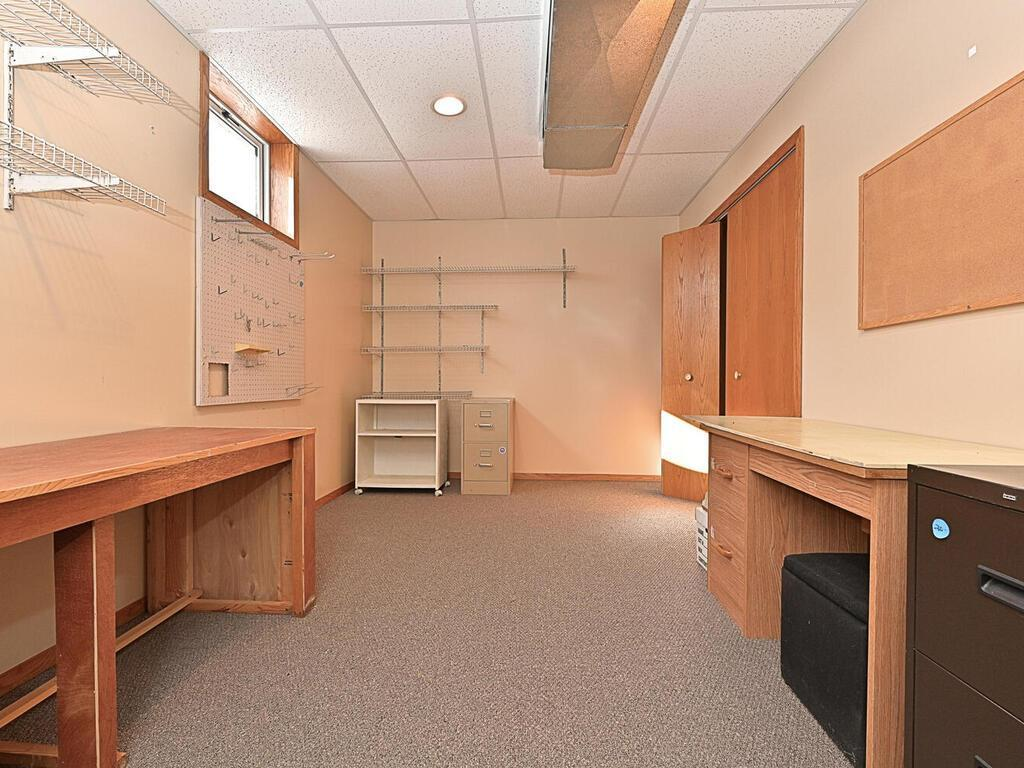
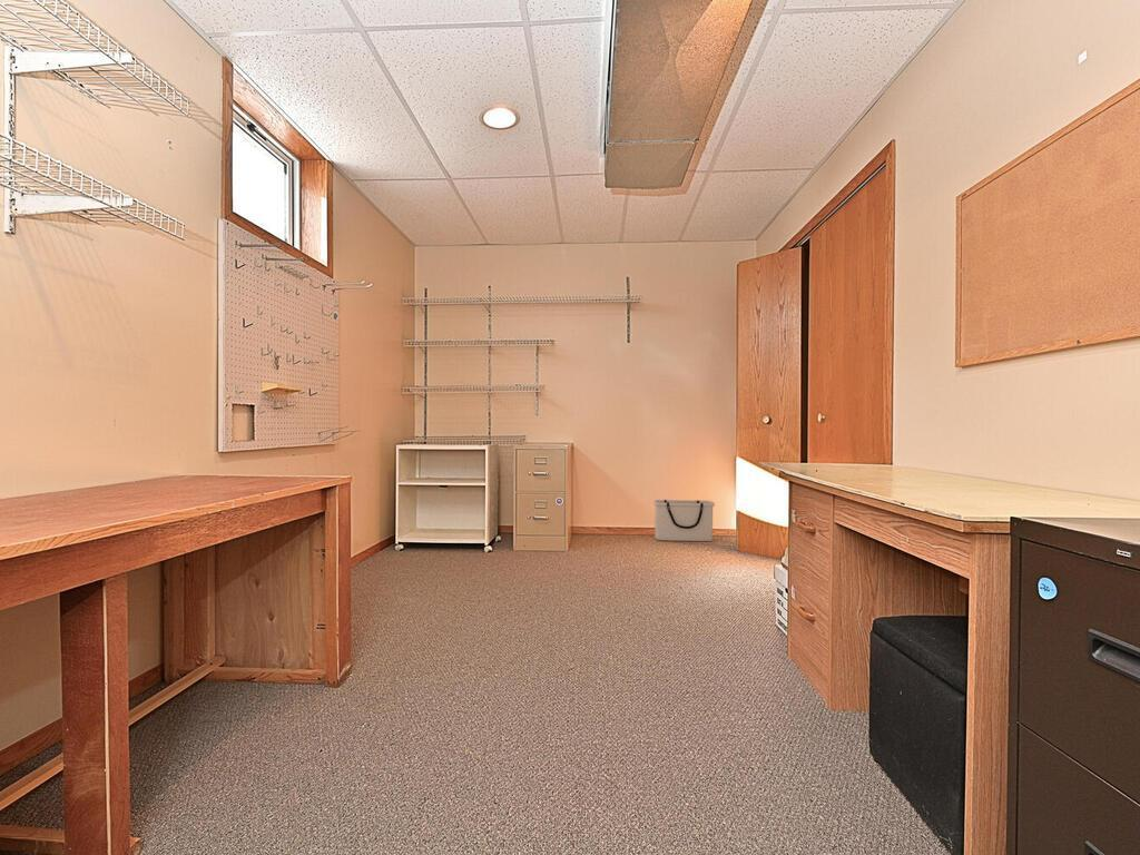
+ storage bin [652,499,716,542]
